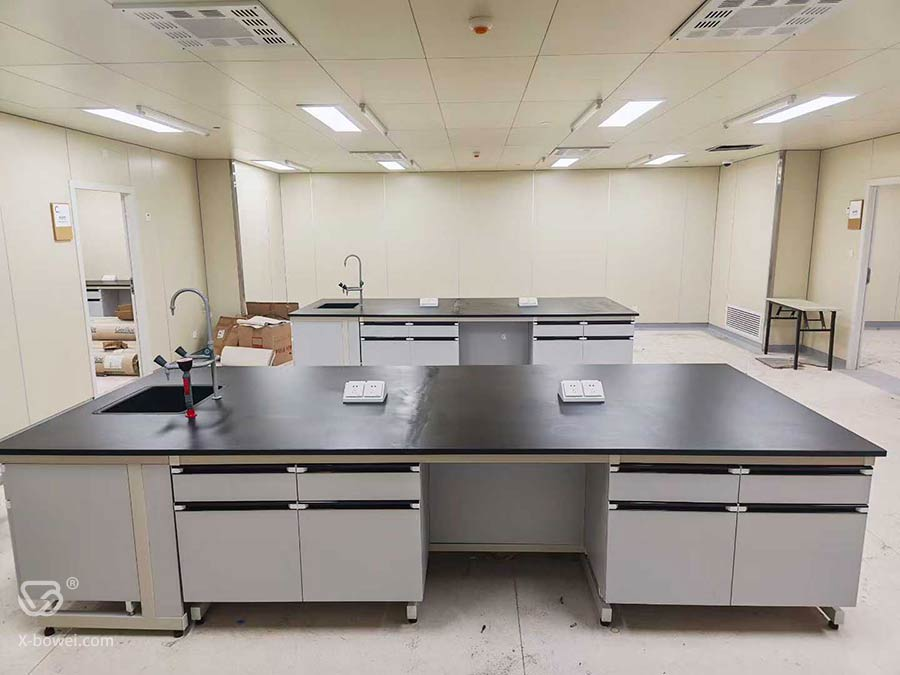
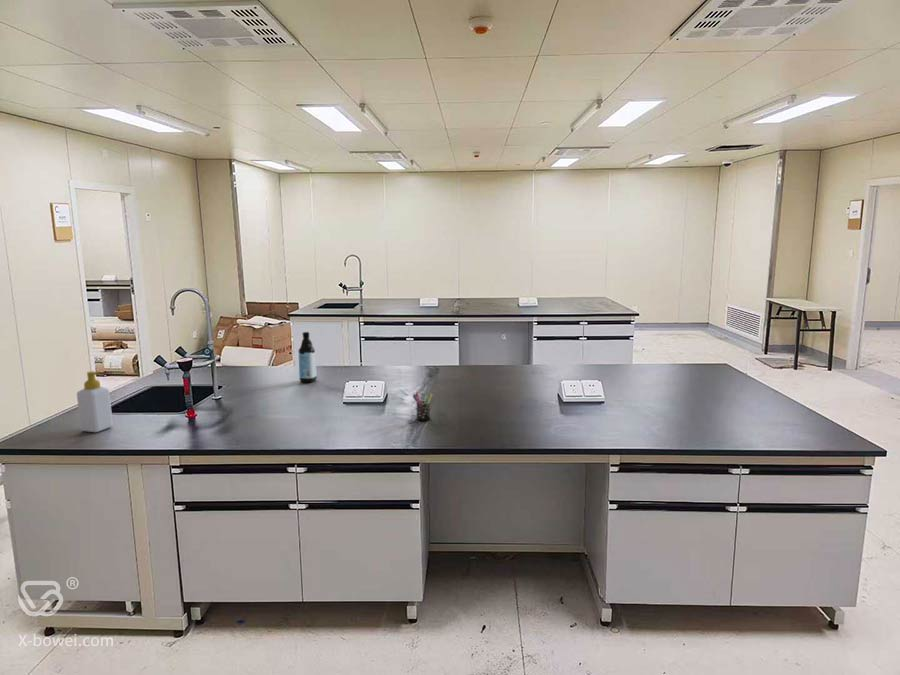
+ soap bottle [76,370,114,433]
+ pen holder [412,391,433,422]
+ water bottle [297,331,318,383]
